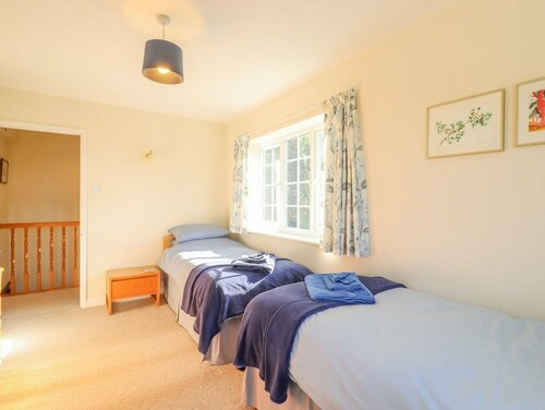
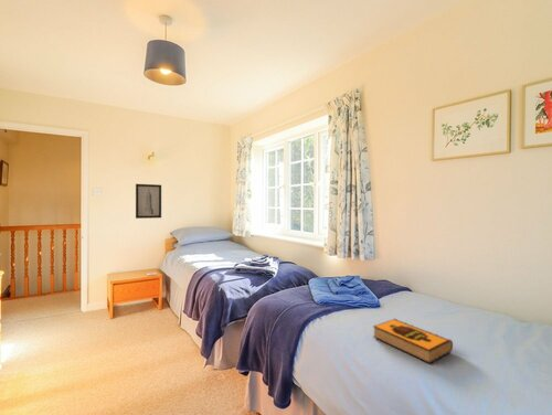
+ wall art [135,183,162,220]
+ hardback book [372,318,454,364]
